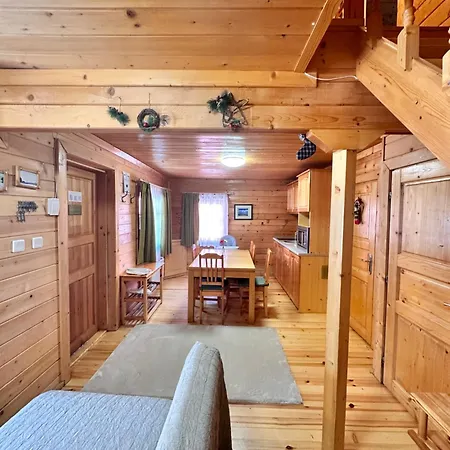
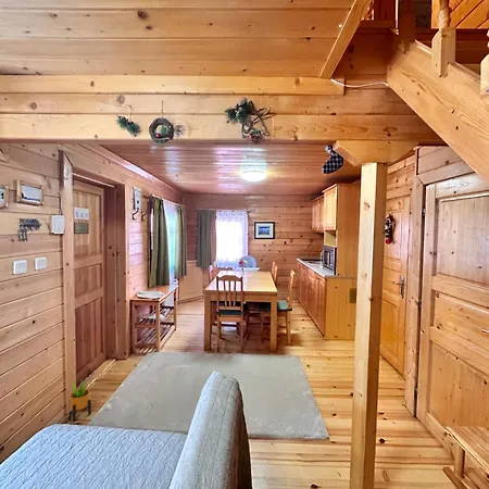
+ potted plant [67,378,92,422]
